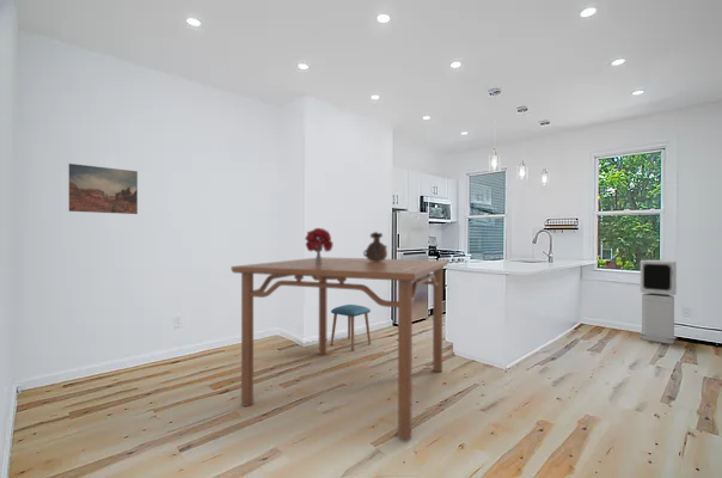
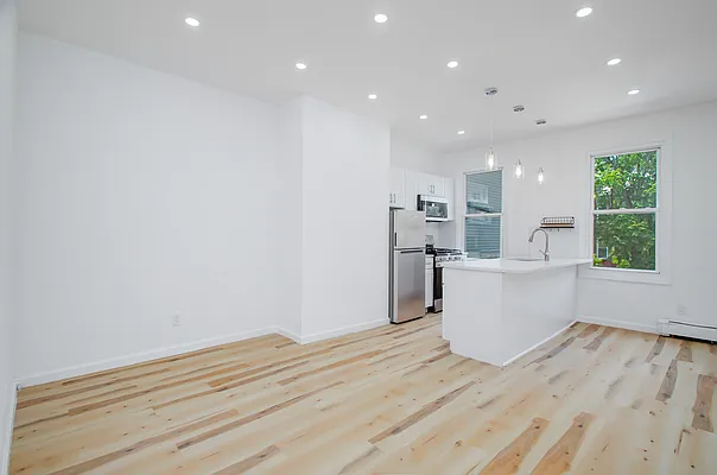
- wall art [68,163,139,215]
- air purifier [640,258,678,345]
- ceramic jug [362,231,388,262]
- dining table [231,256,449,441]
- stool [330,304,372,351]
- bouquet [304,227,335,263]
